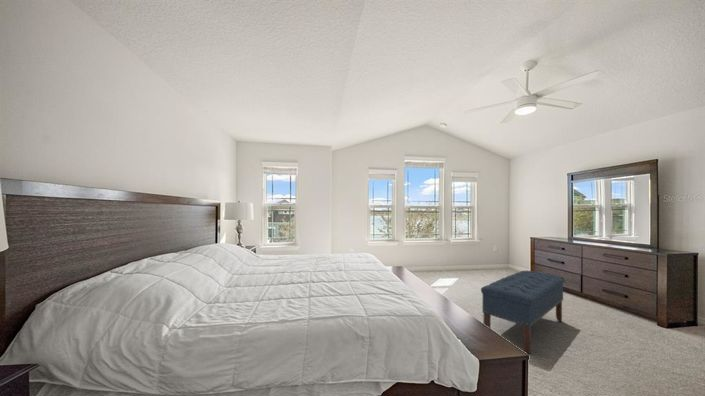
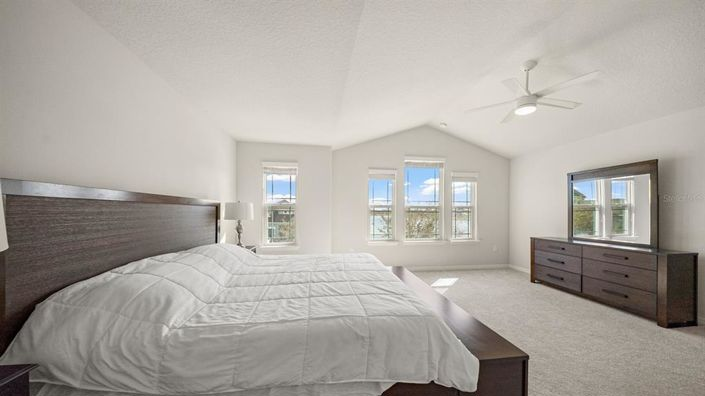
- bench [480,270,565,356]
